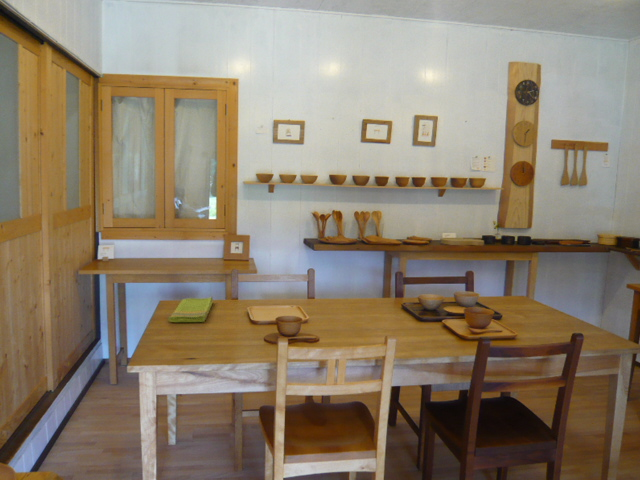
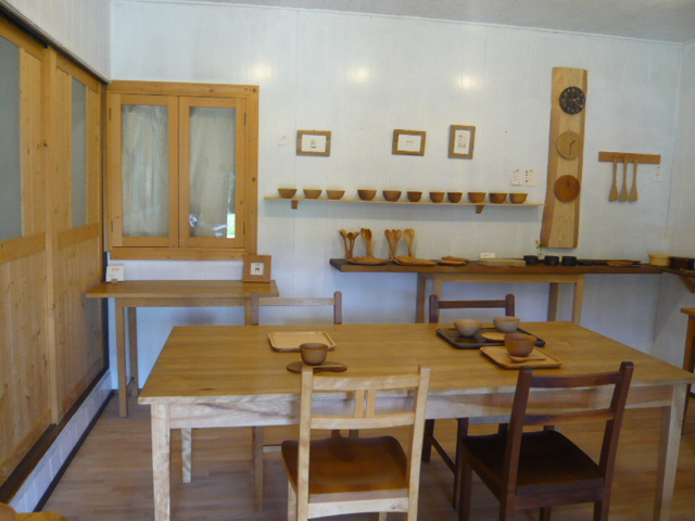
- dish towel [167,296,214,323]
